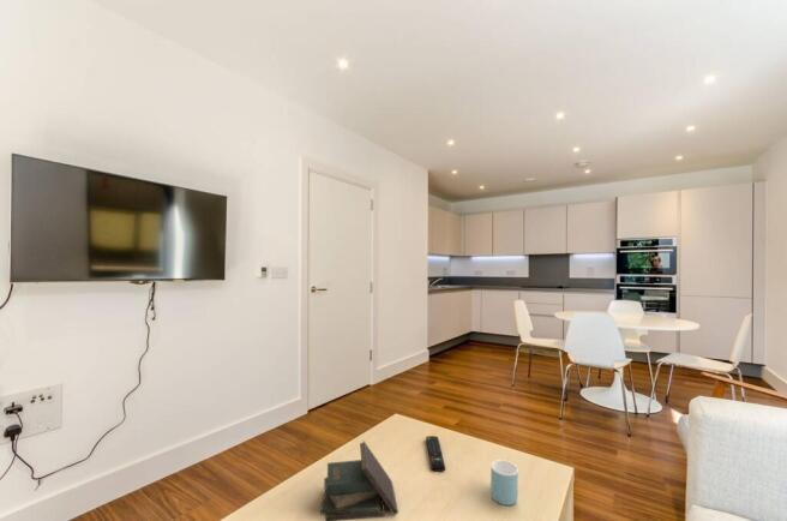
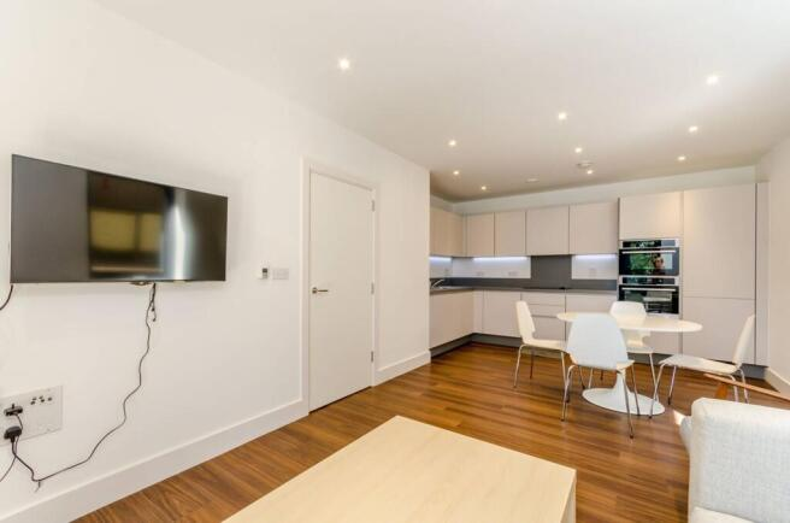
- mug [489,459,519,507]
- book [319,439,399,521]
- remote control [425,435,446,473]
